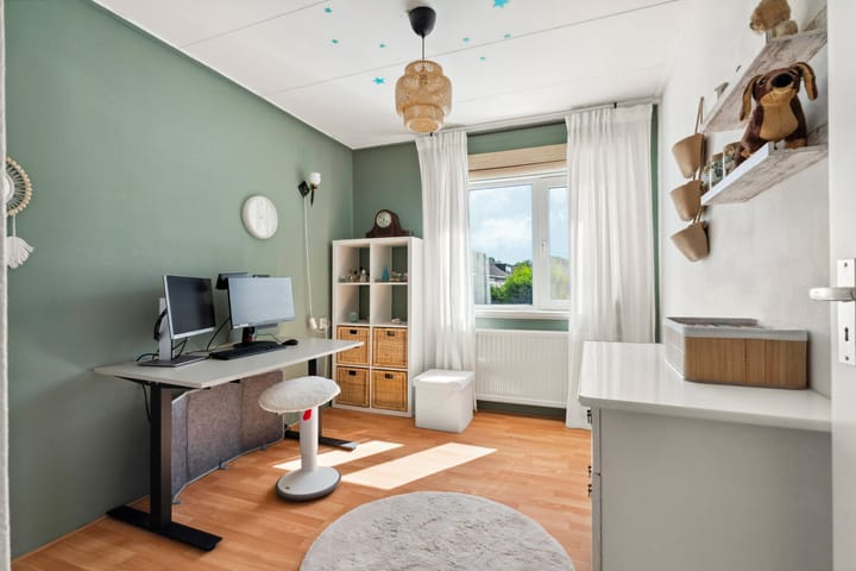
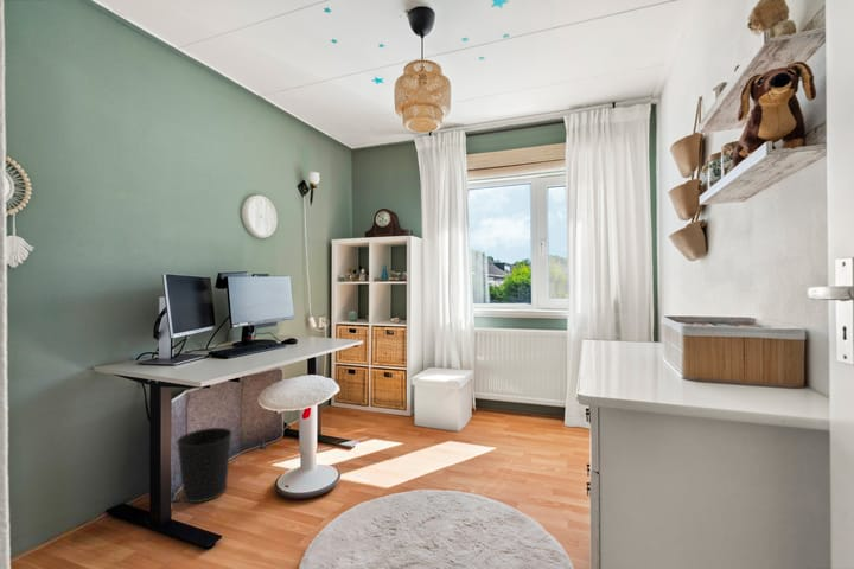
+ wastebasket [176,427,234,504]
